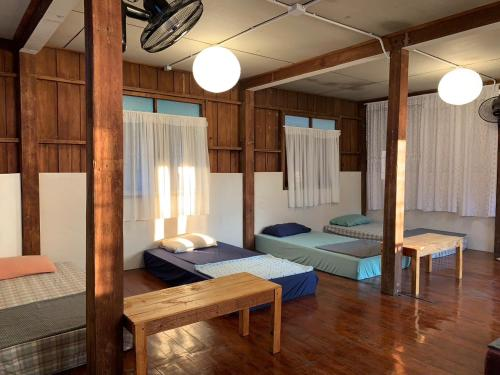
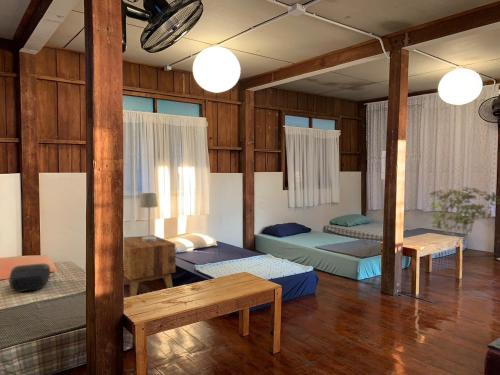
+ shrub [428,186,500,244]
+ side table [123,234,177,298]
+ table lamp [123,192,159,242]
+ backpack [8,263,56,293]
